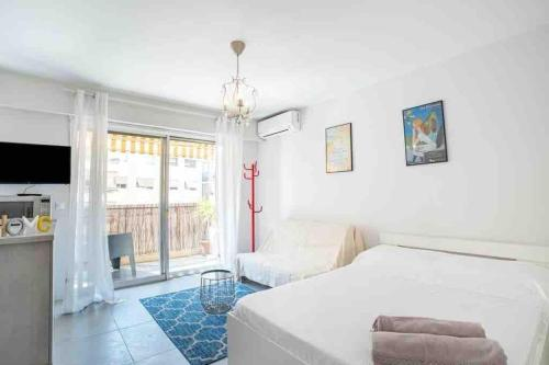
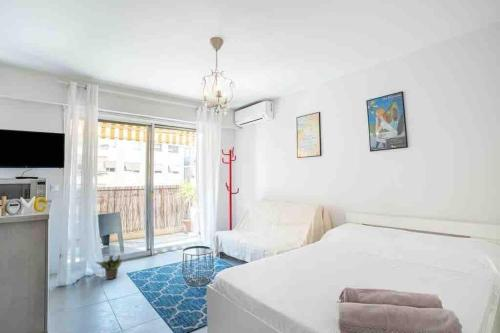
+ potted plant [94,254,123,280]
